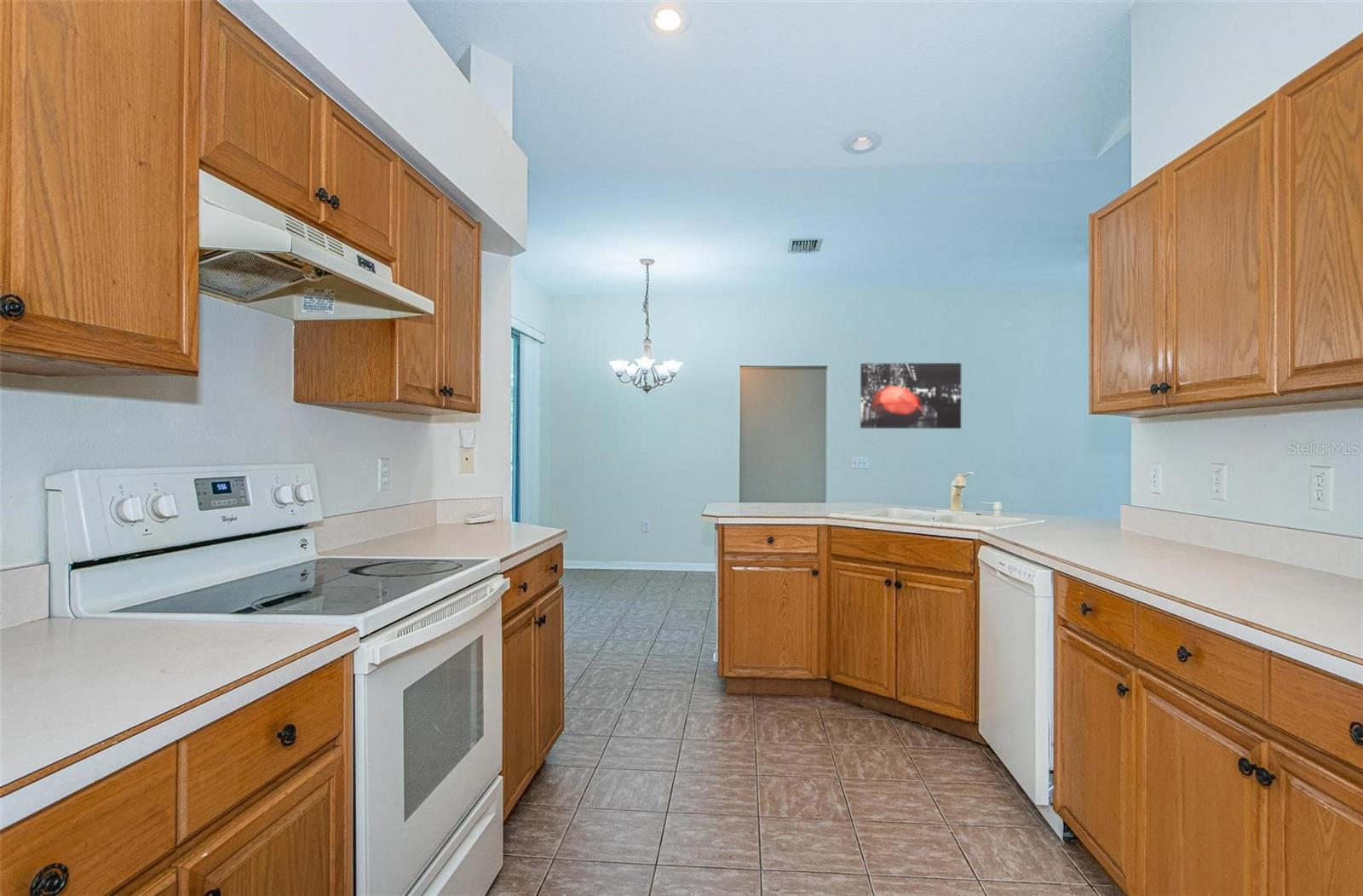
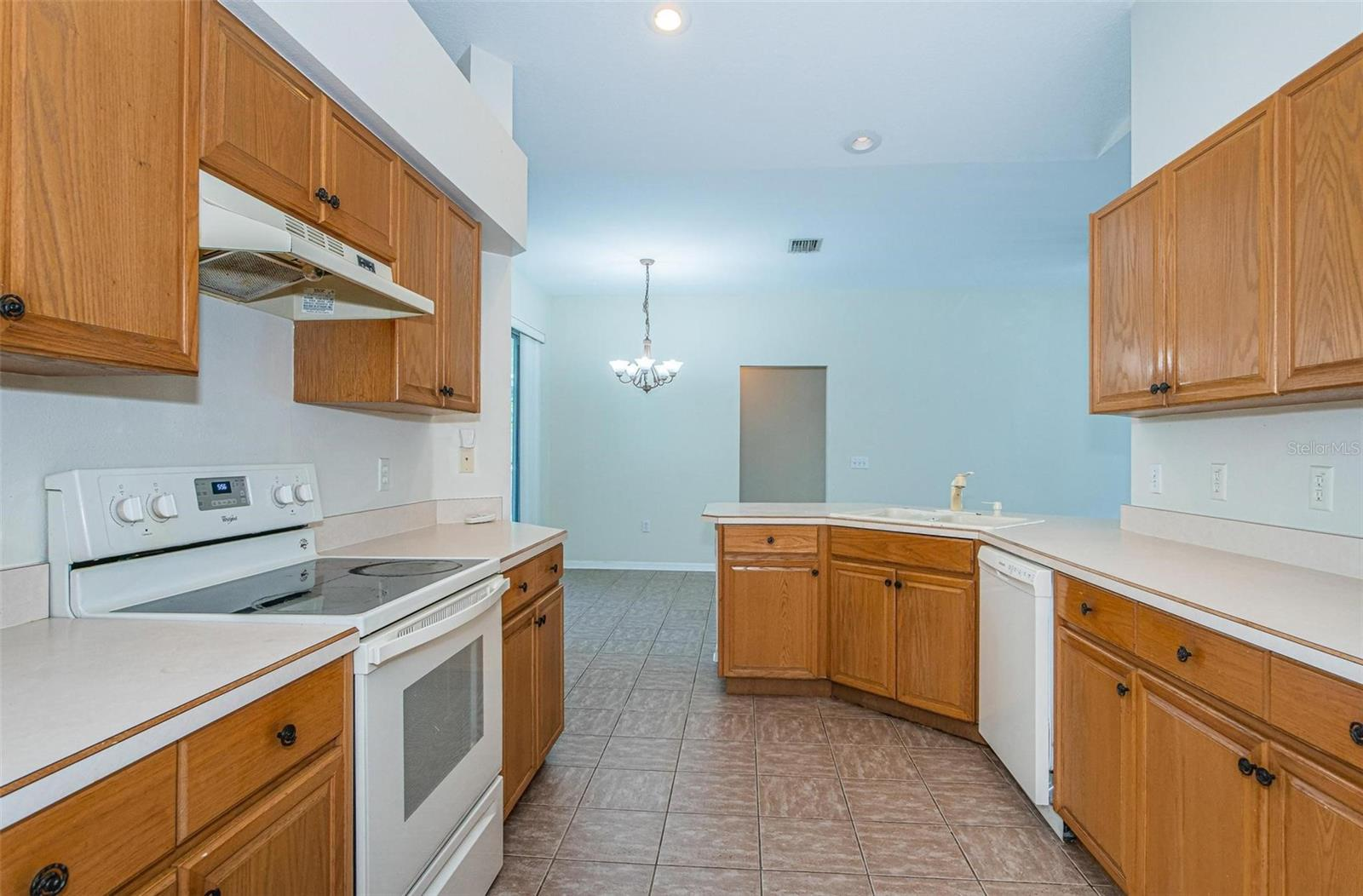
- wall art [860,362,962,429]
